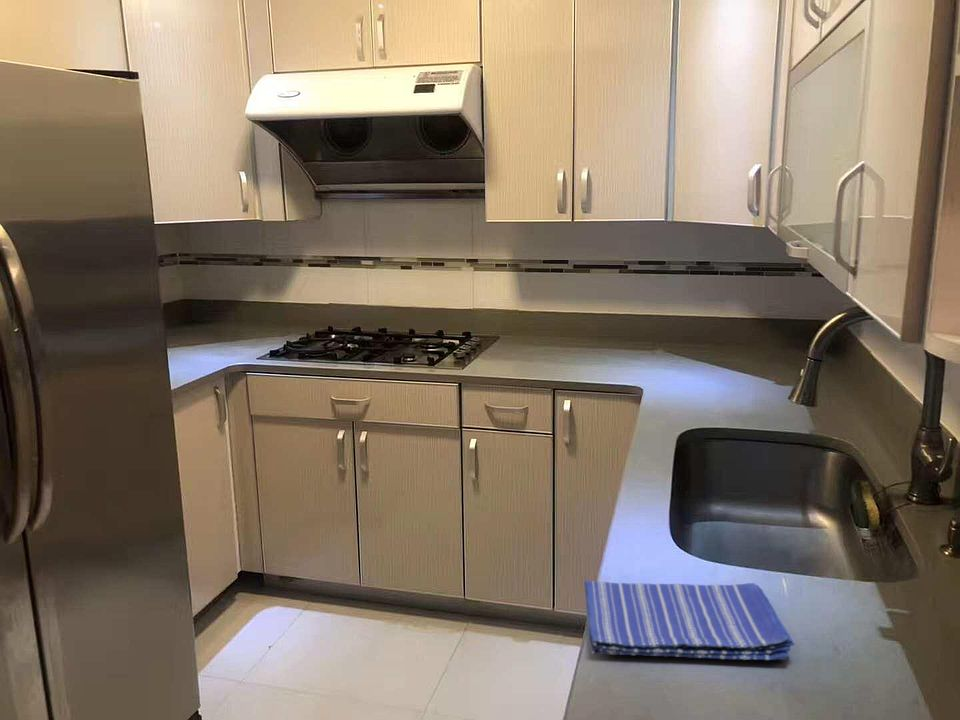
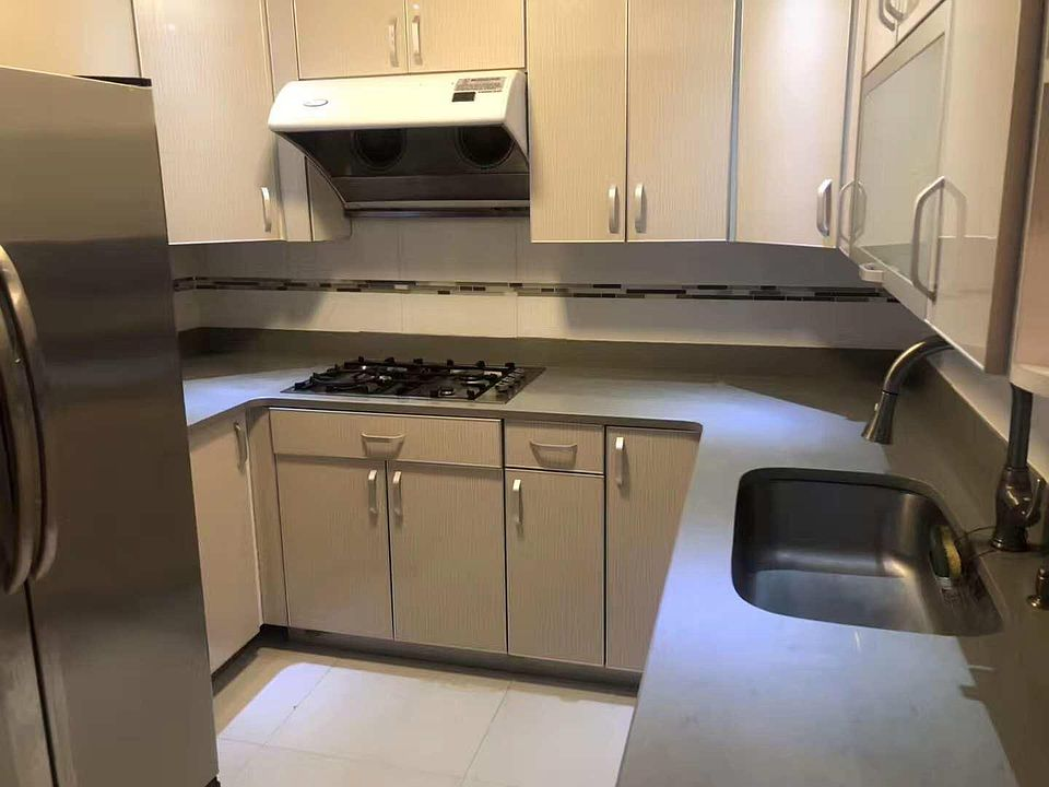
- dish towel [583,580,796,661]
